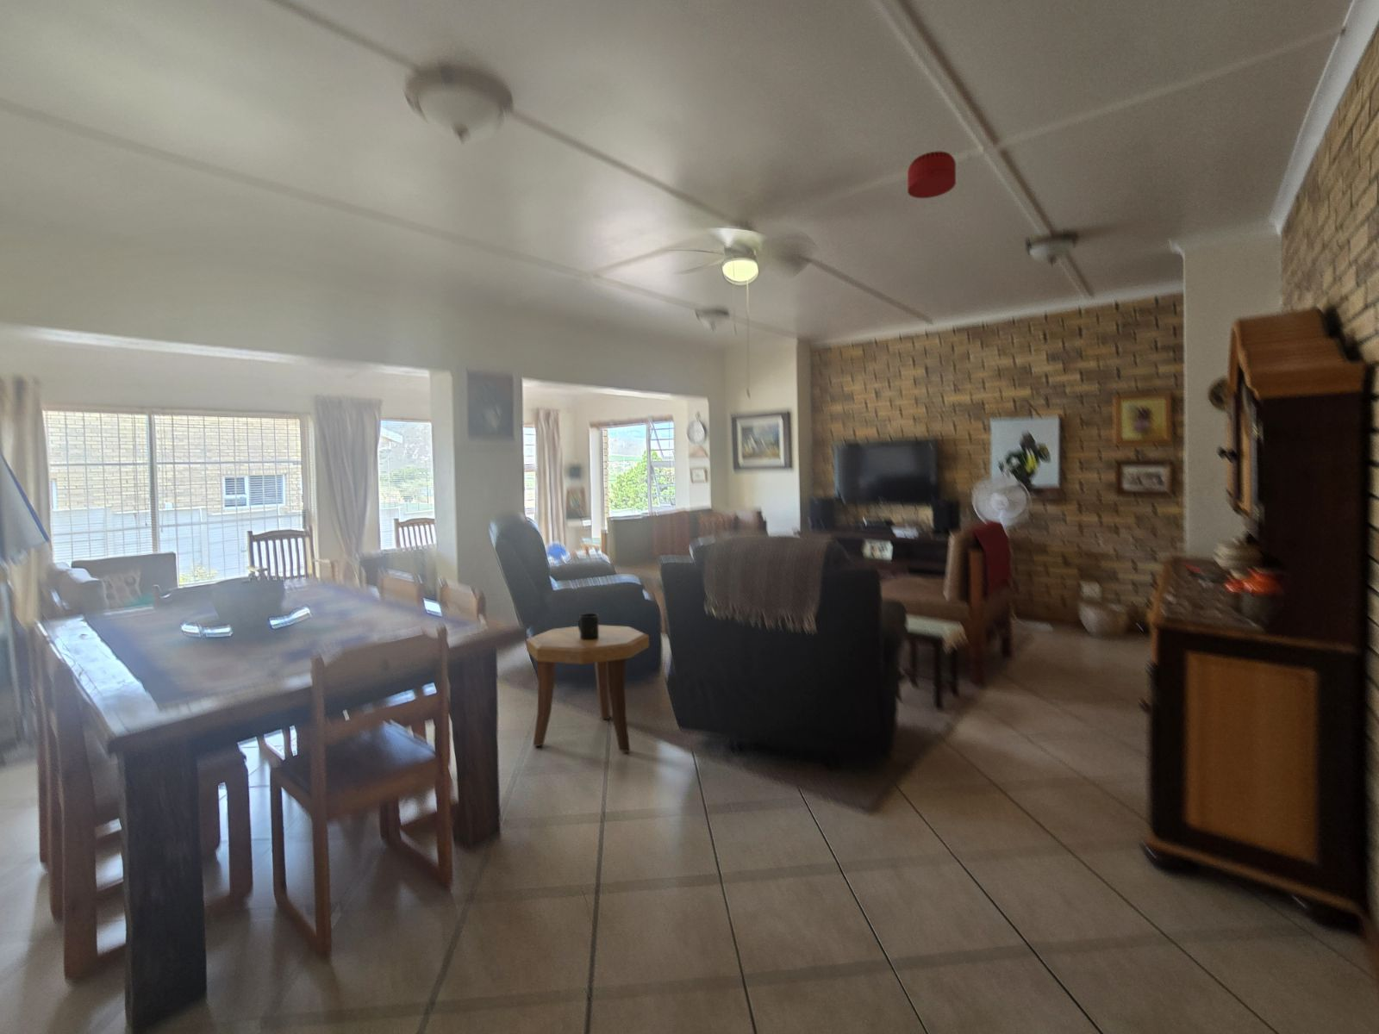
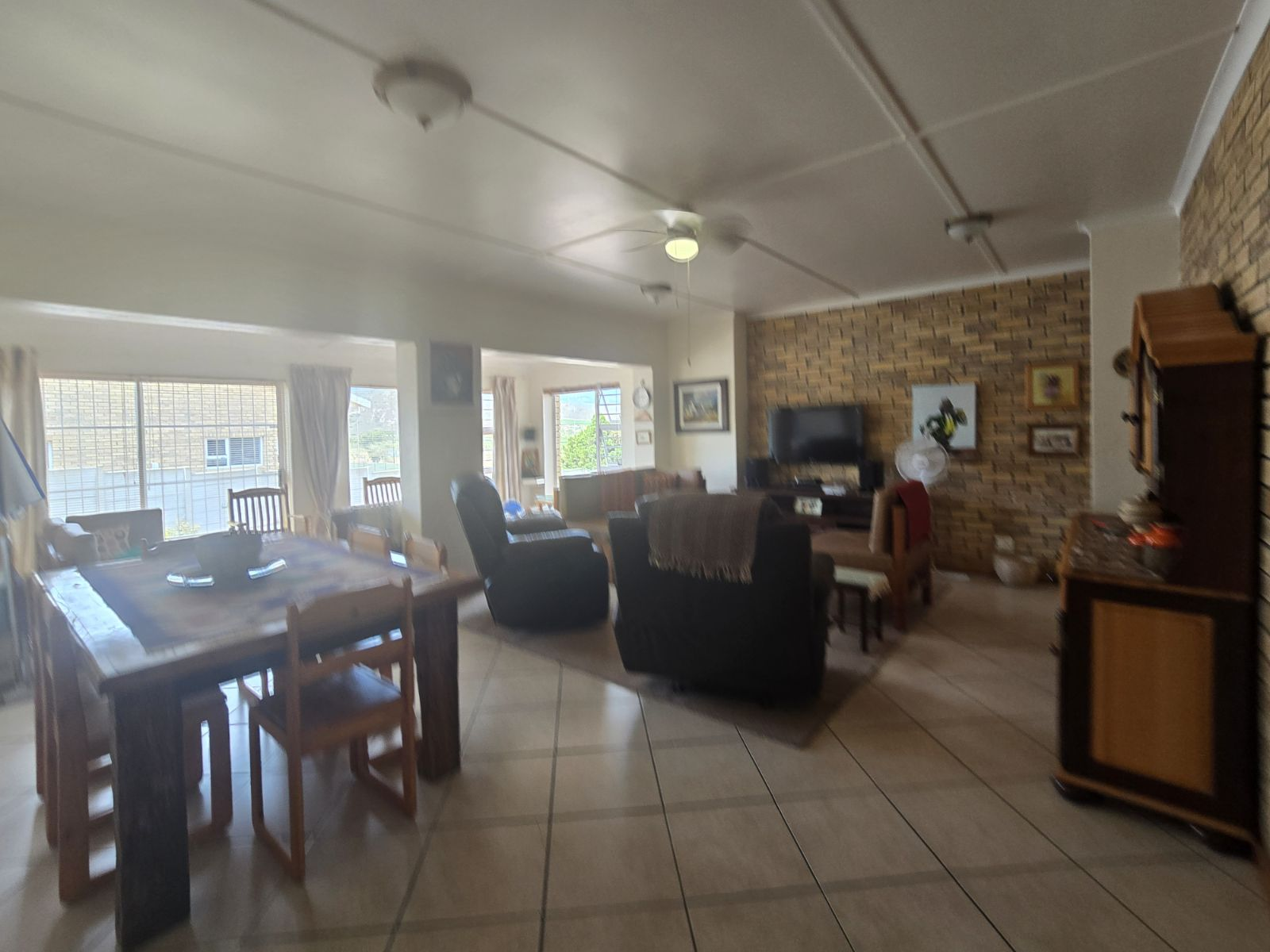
- smoke detector [907,150,957,199]
- mug [578,613,599,640]
- side table [526,623,649,753]
